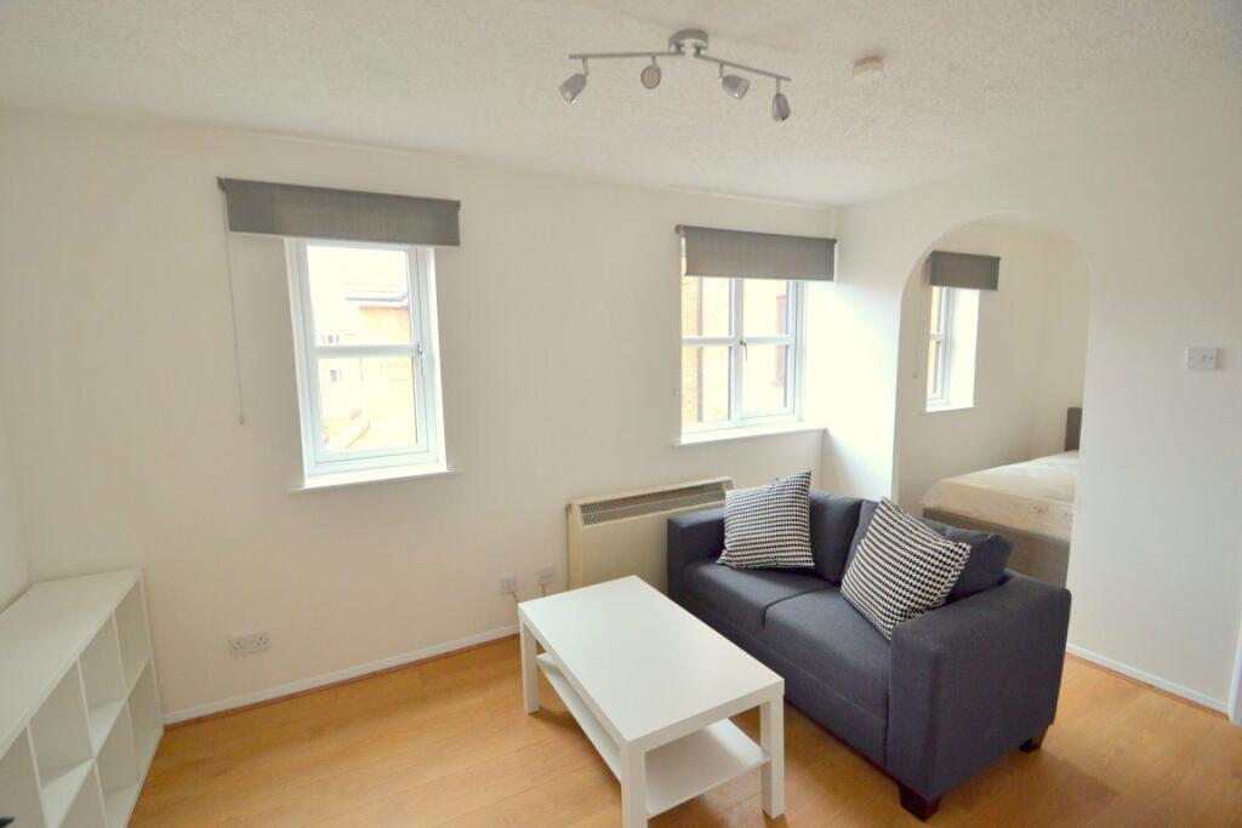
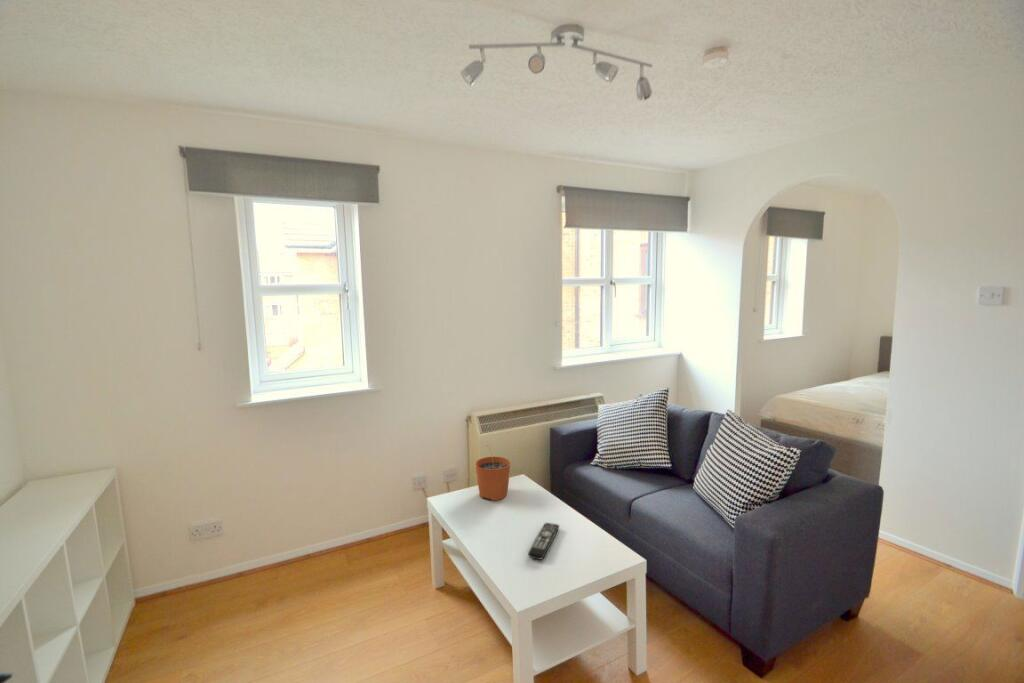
+ plant pot [474,444,512,501]
+ remote control [527,522,560,561]
